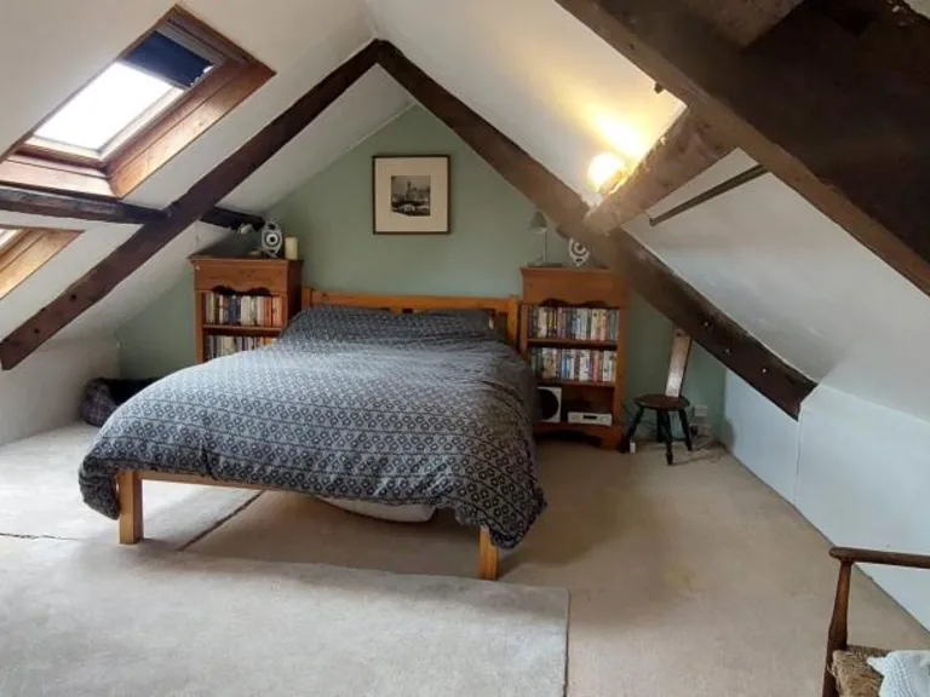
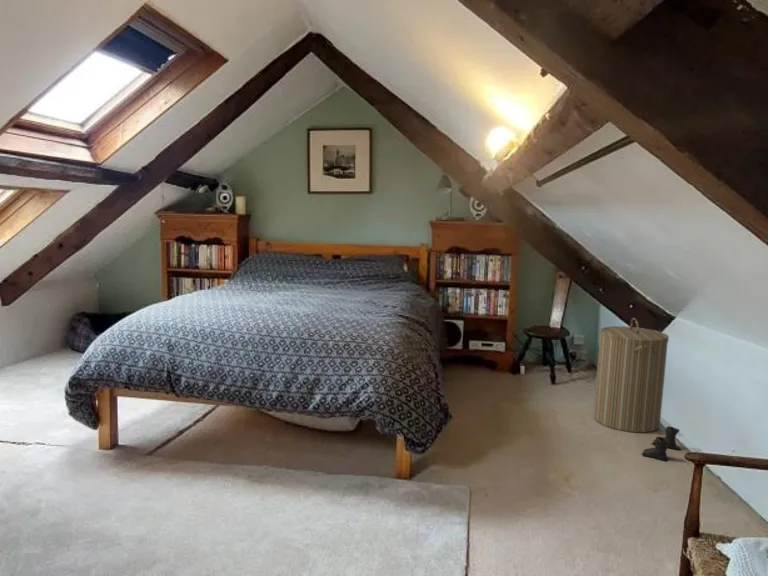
+ boots [640,426,681,462]
+ laundry hamper [593,317,670,434]
